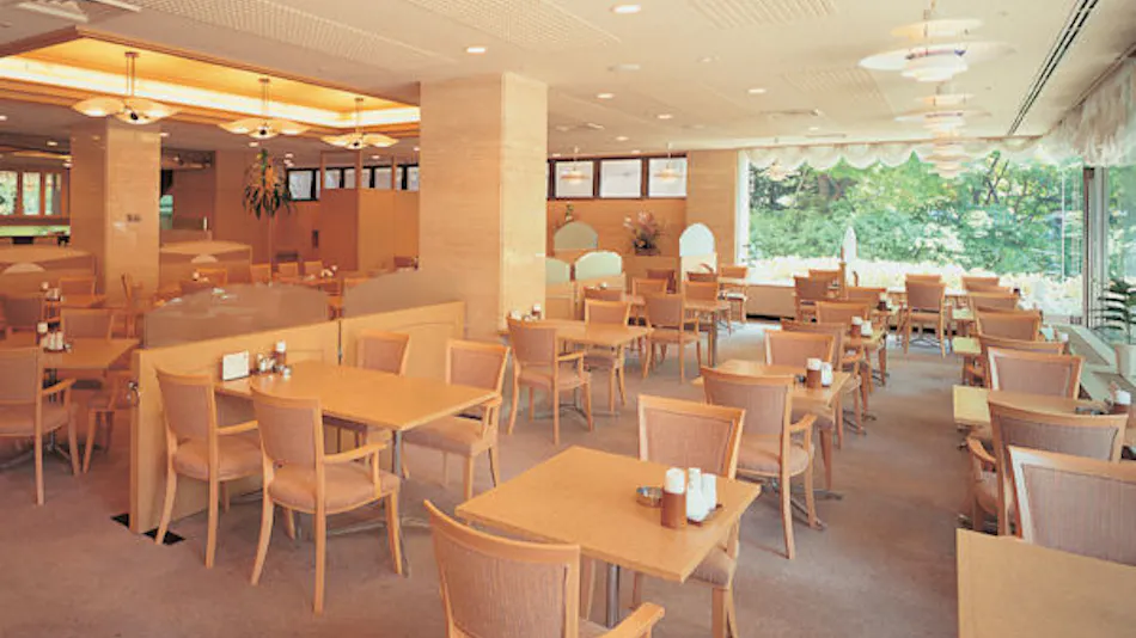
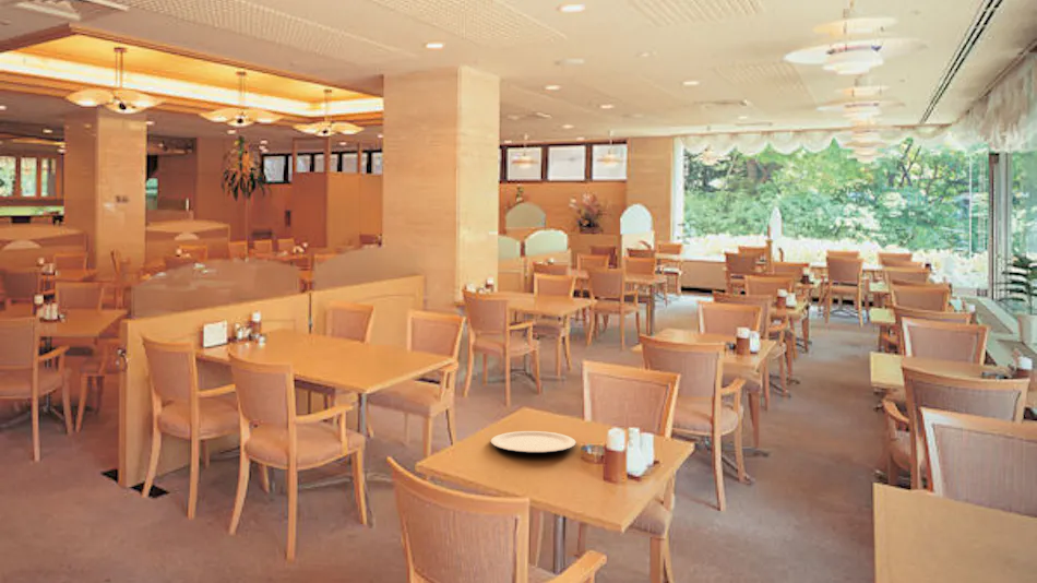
+ plate [490,430,577,454]
